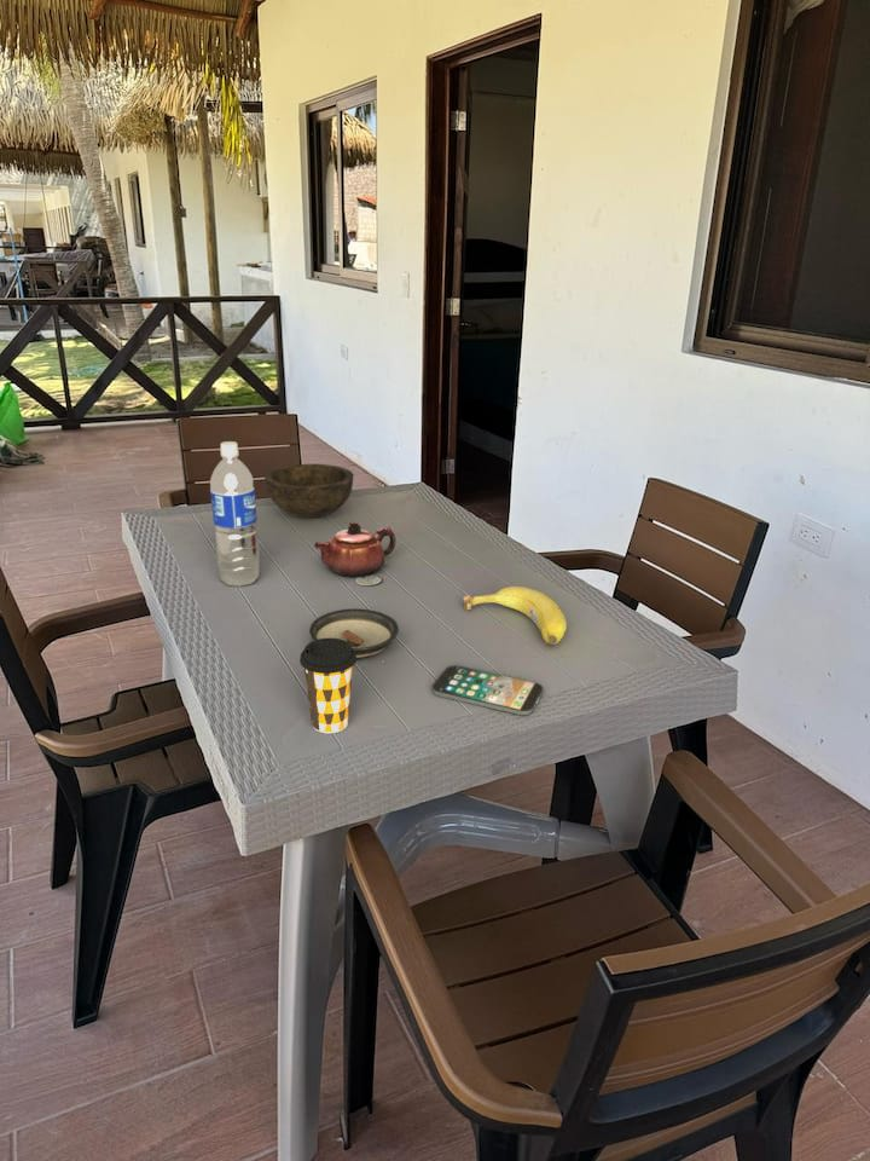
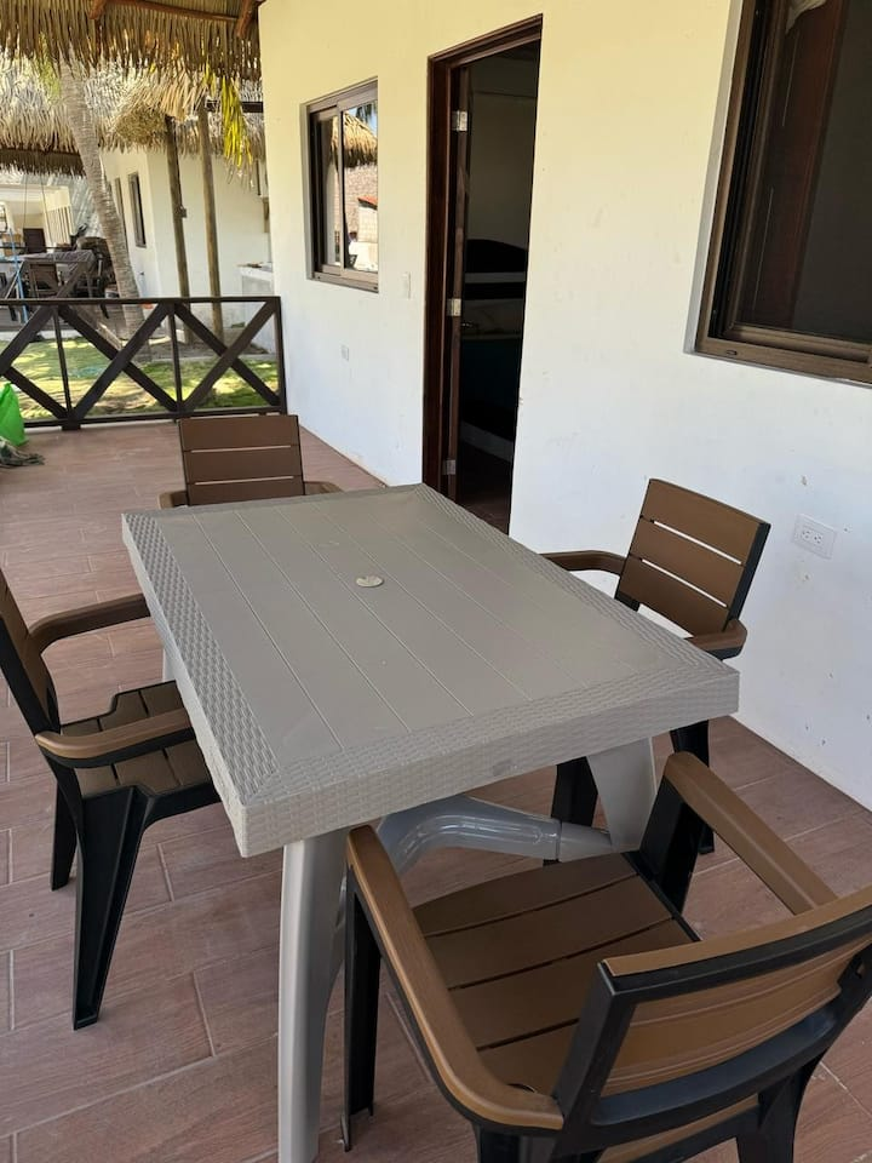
- saucer [308,607,400,659]
- teapot [313,521,398,578]
- bowl [263,463,355,519]
- water bottle [209,440,261,588]
- fruit [462,585,568,646]
- coffee cup [298,639,358,734]
- smartphone [431,664,544,716]
